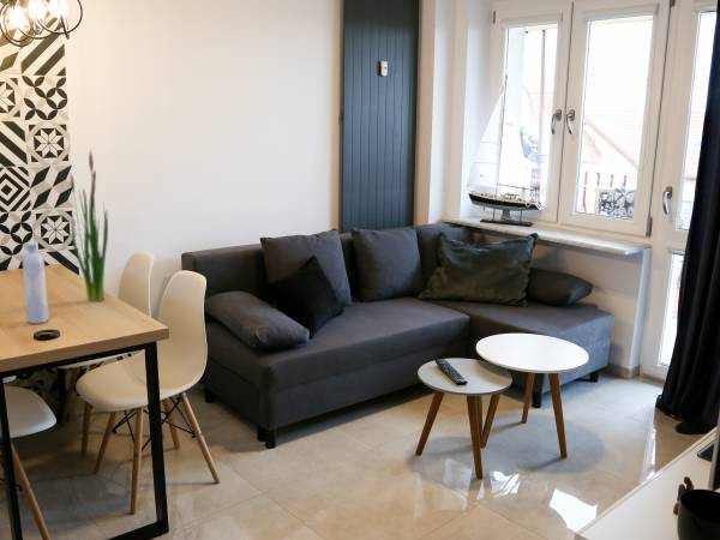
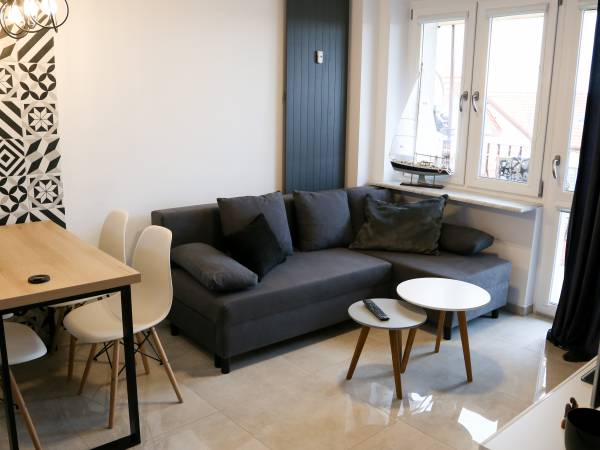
- bottle [22,242,49,325]
- plant [70,149,109,302]
